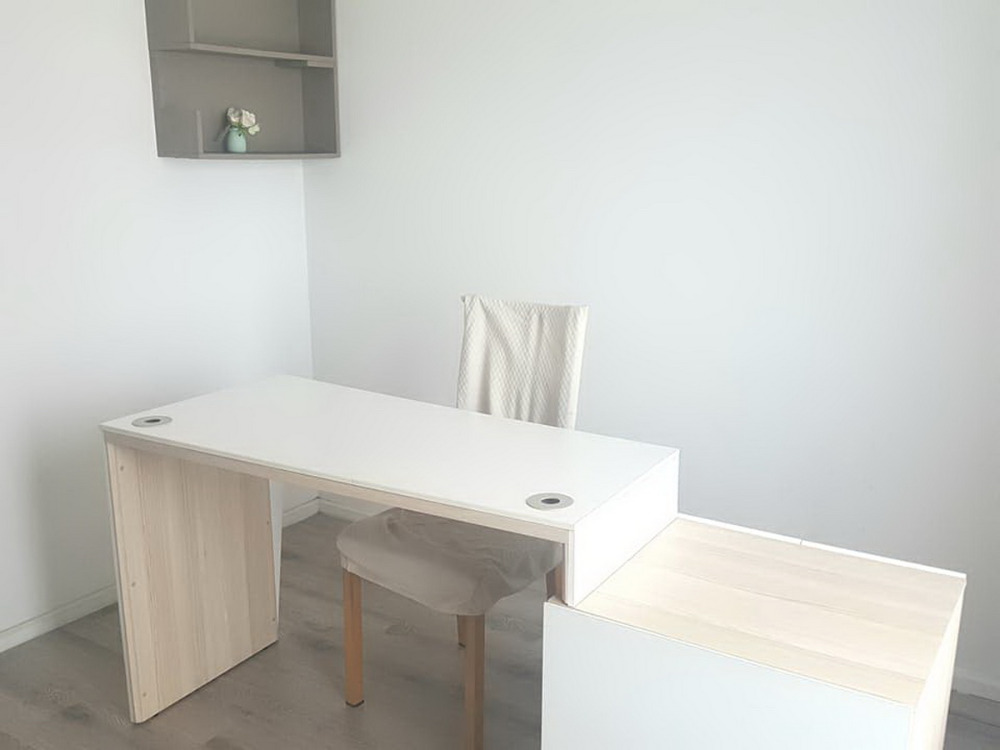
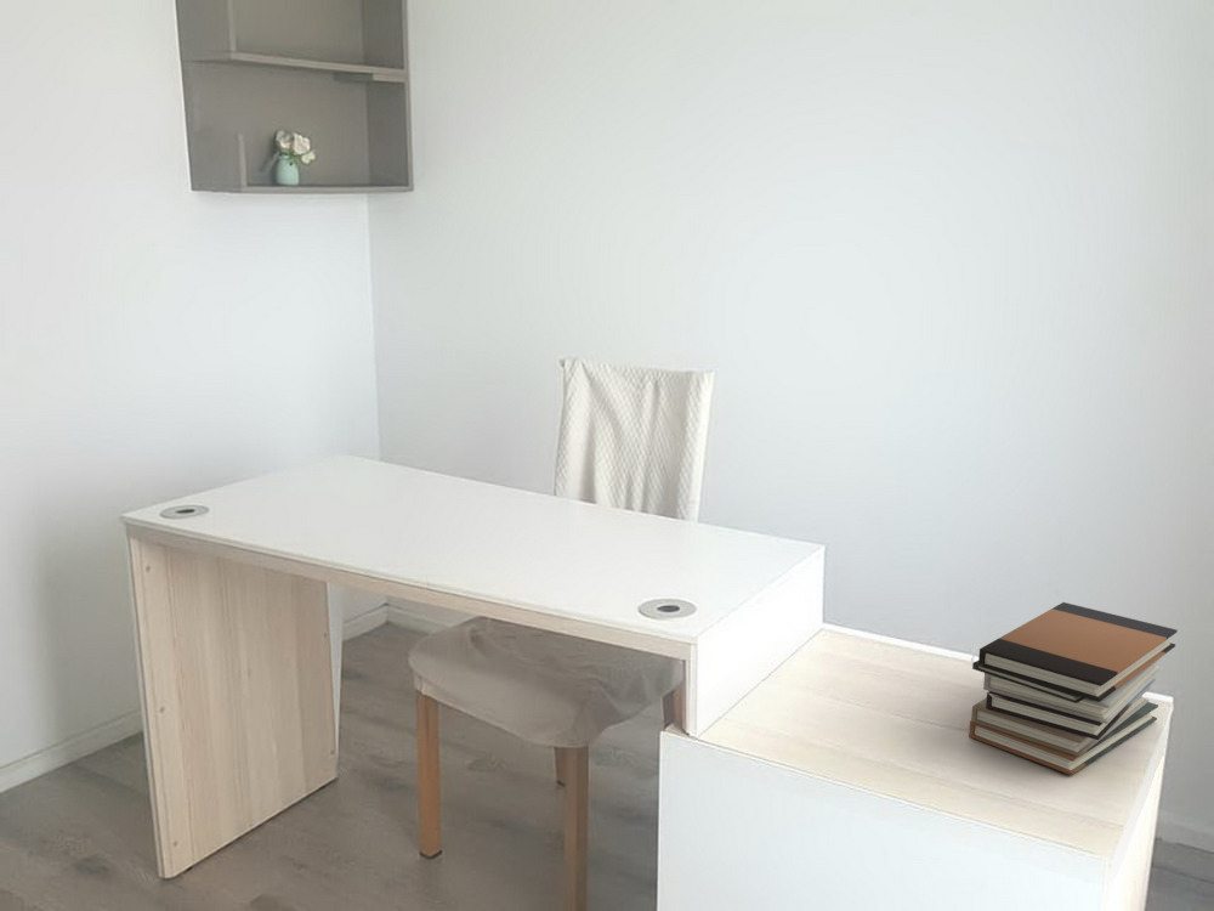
+ book stack [968,601,1179,776]
